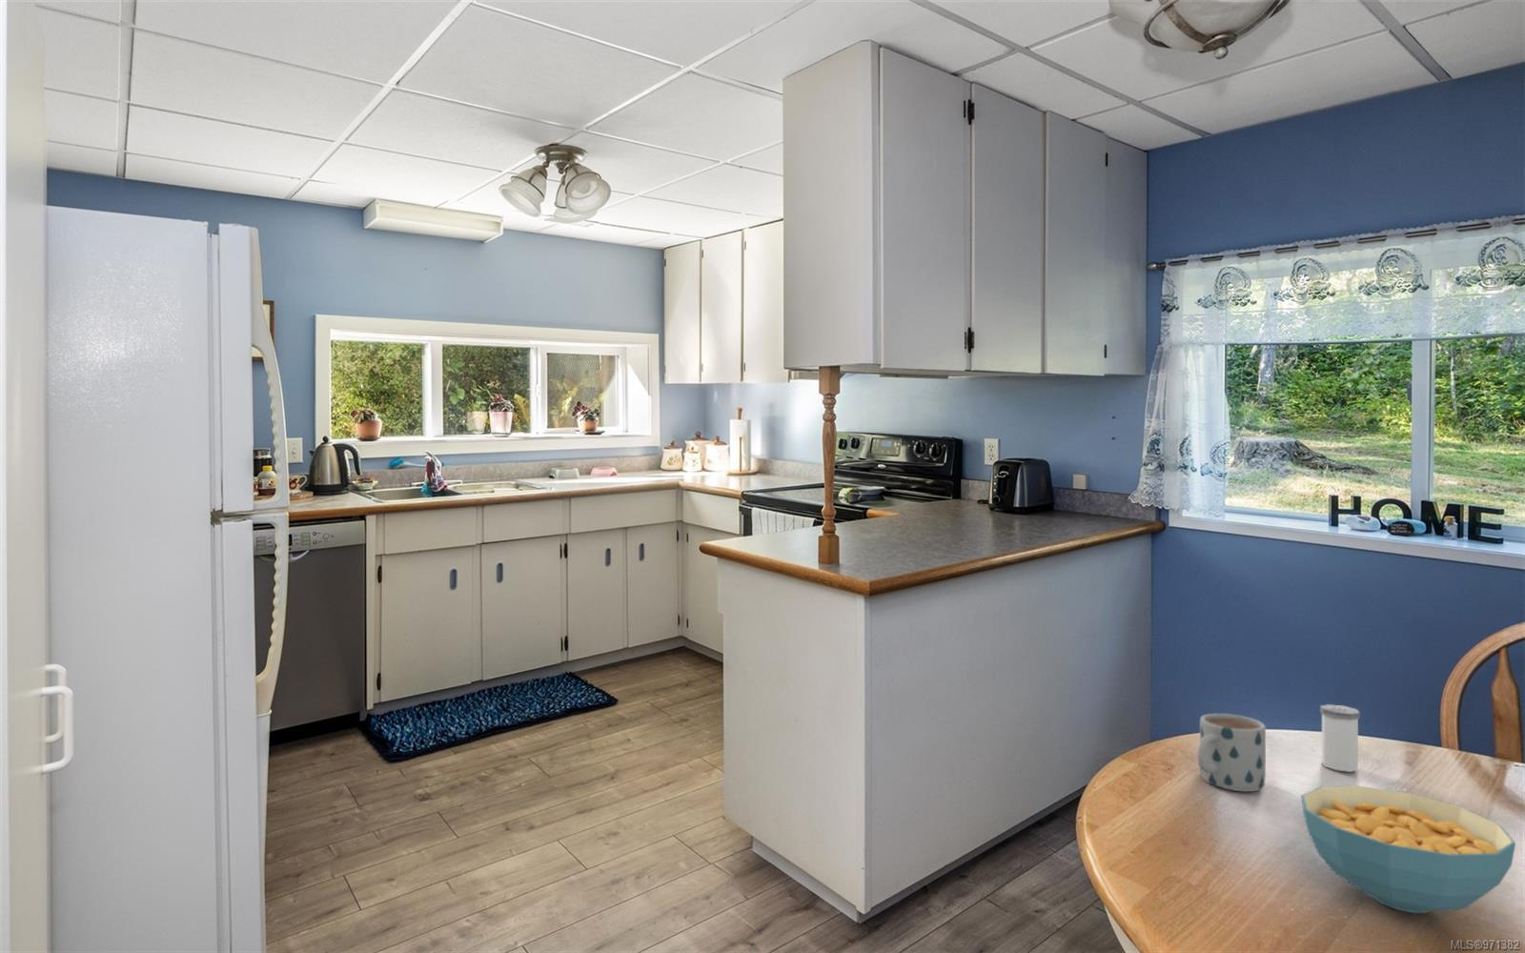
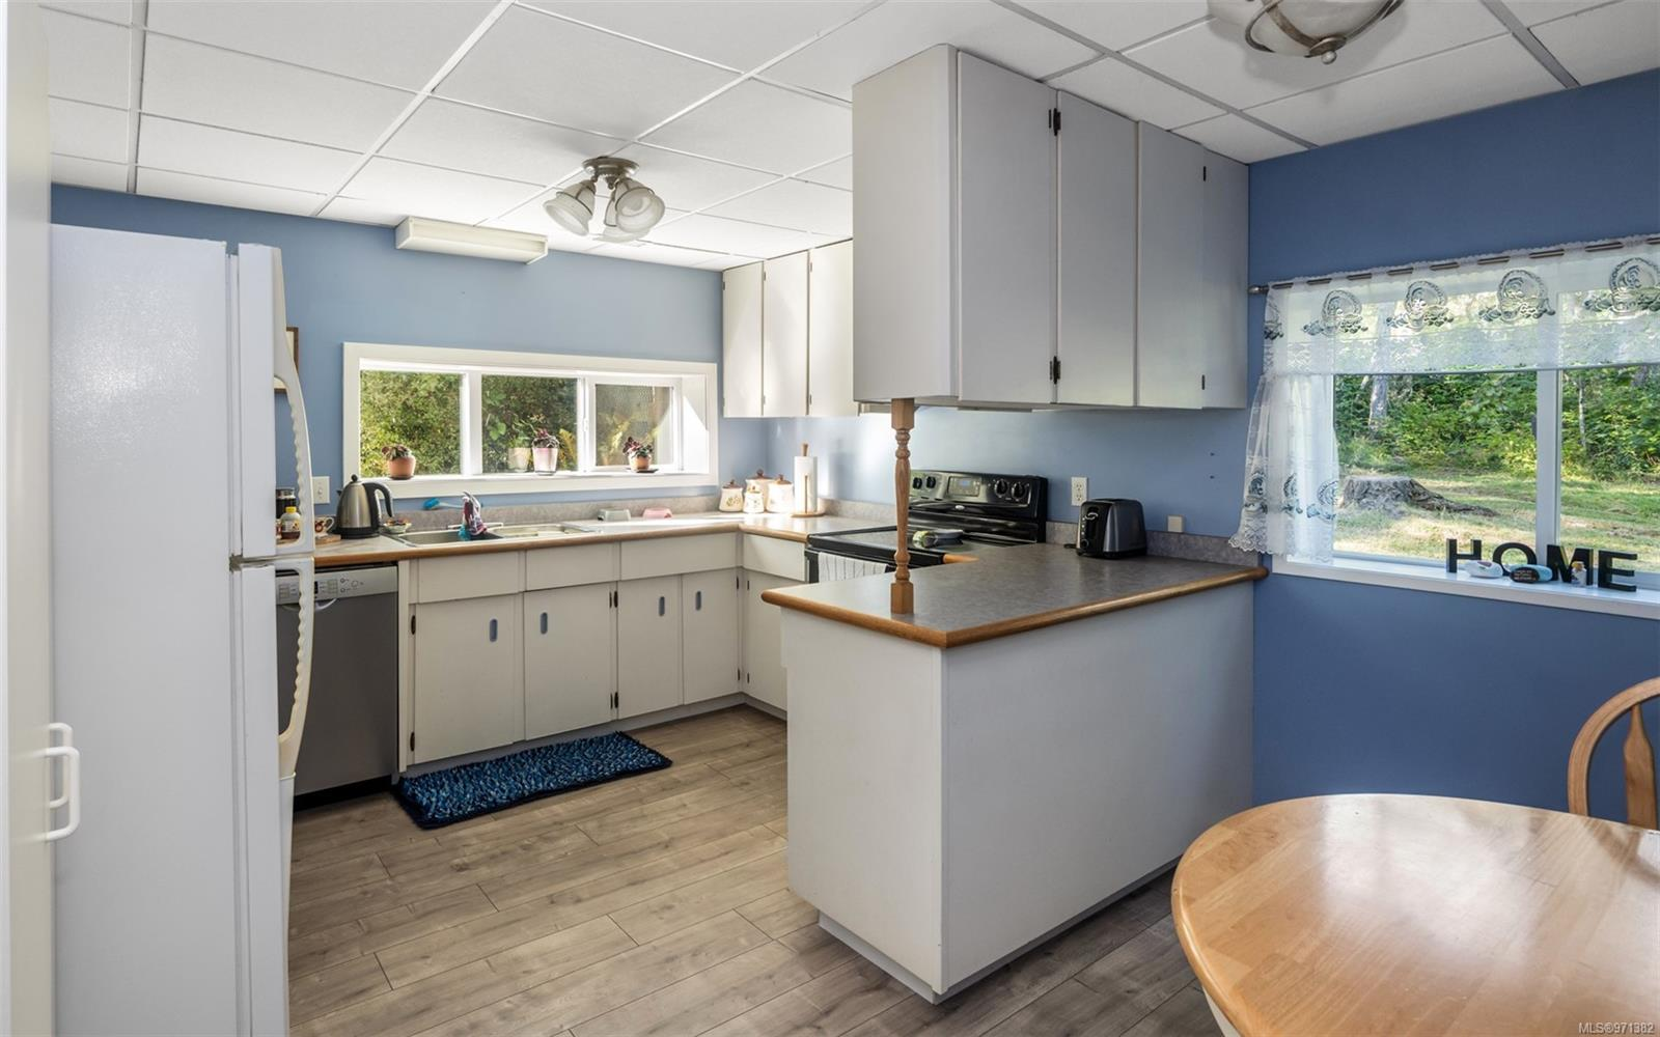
- cereal bowl [1300,785,1516,913]
- salt shaker [1319,704,1361,773]
- mug [1196,713,1267,792]
